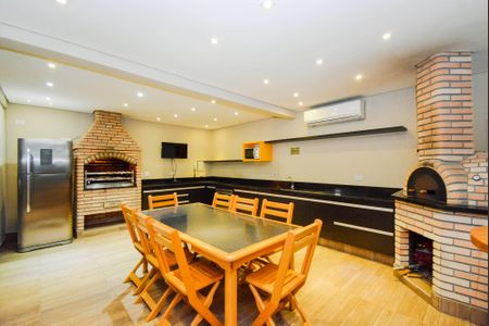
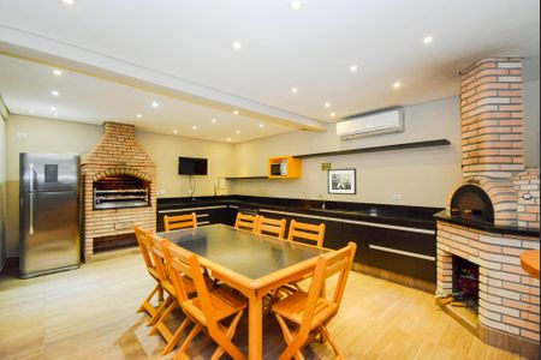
+ wall art [327,167,357,196]
